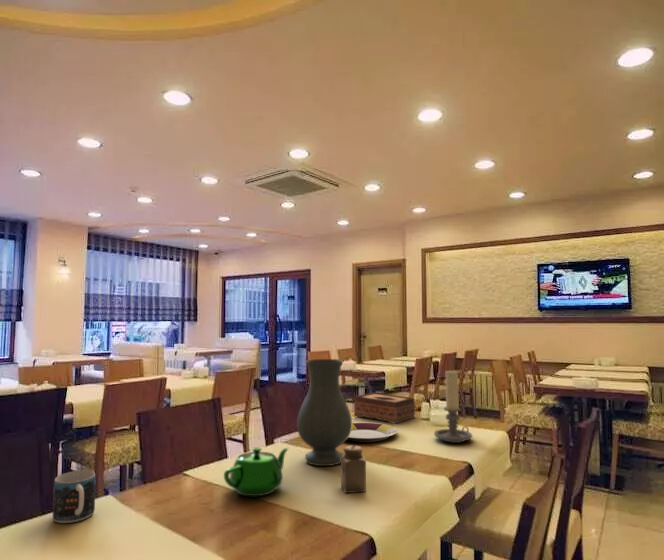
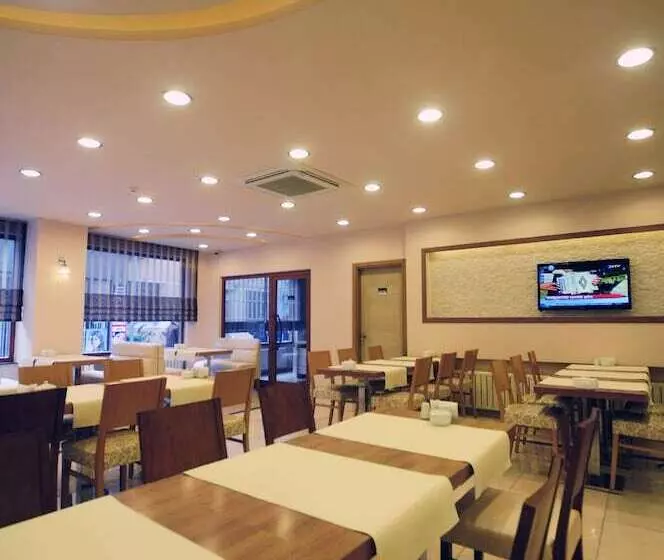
- mug [52,470,96,524]
- teapot [223,446,290,498]
- vase [296,358,353,467]
- plate [347,421,398,443]
- tissue box [353,391,416,425]
- salt shaker [340,444,367,494]
- candle holder [433,370,473,444]
